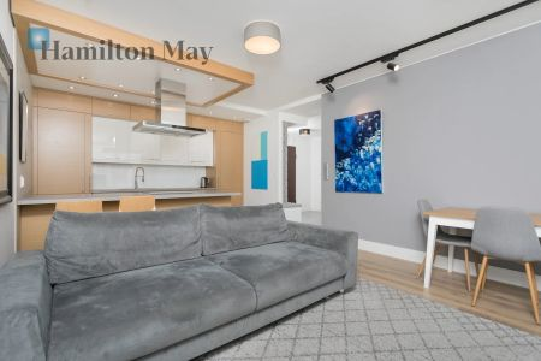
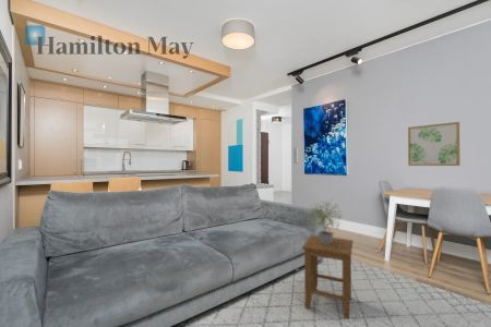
+ stool [301,234,354,320]
+ potted plant [303,196,346,244]
+ wall art [407,121,460,167]
